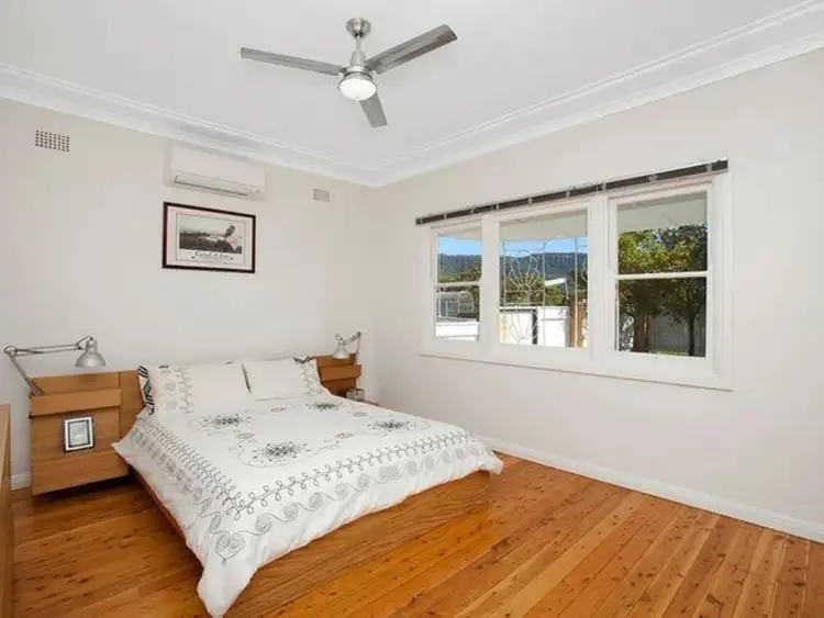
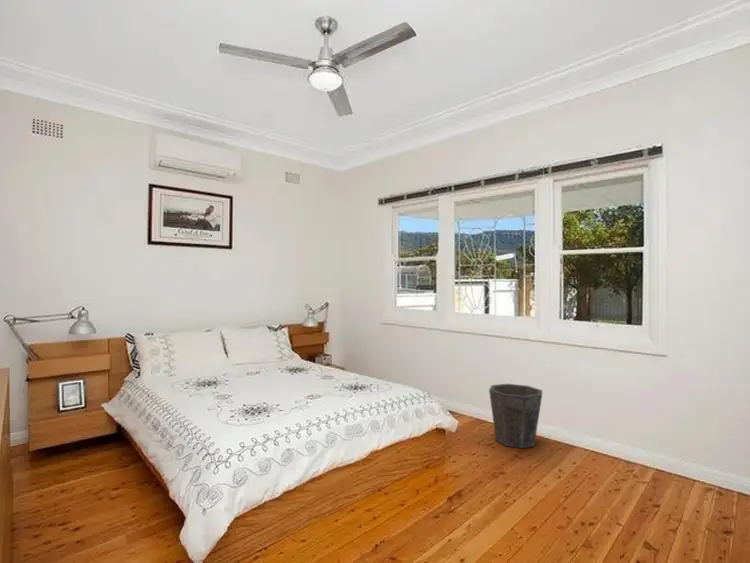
+ waste bin [488,383,543,449]
